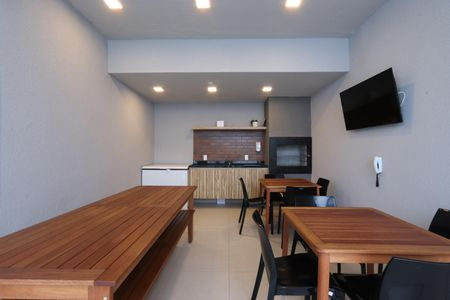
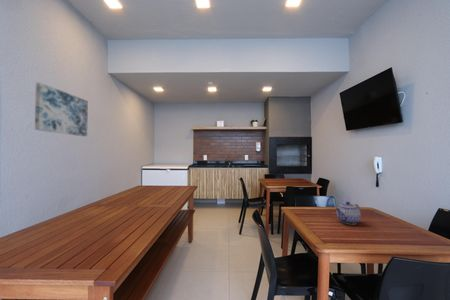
+ wall art [34,82,89,137]
+ teapot [335,201,362,225]
